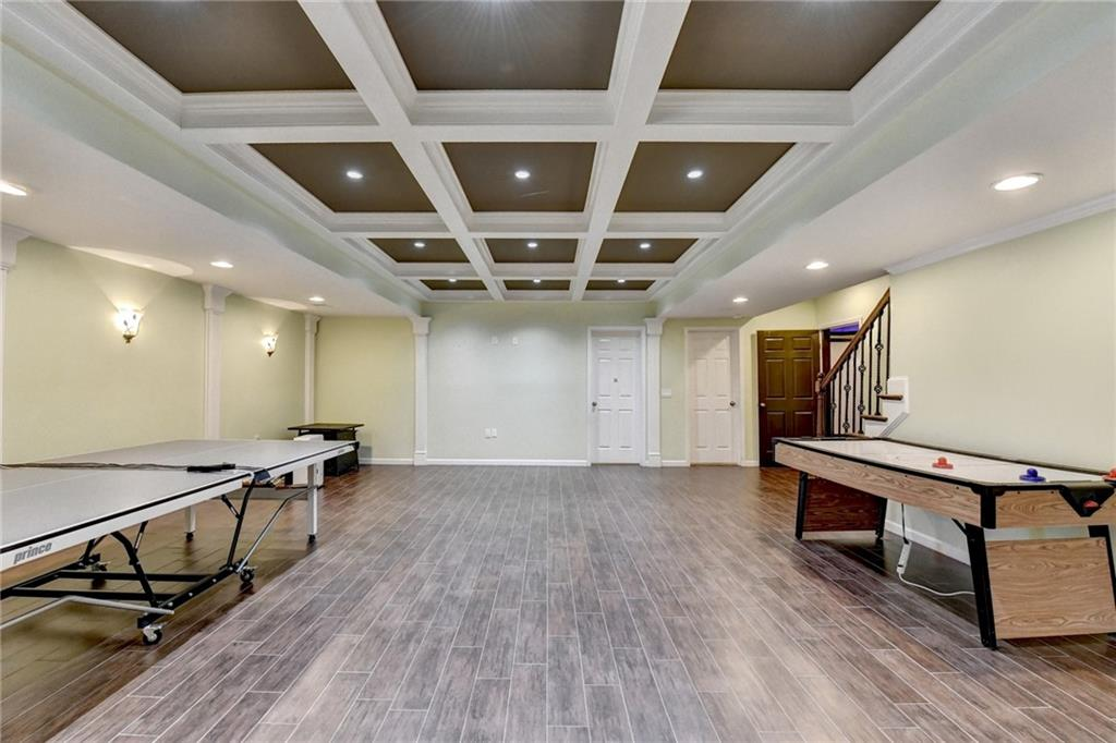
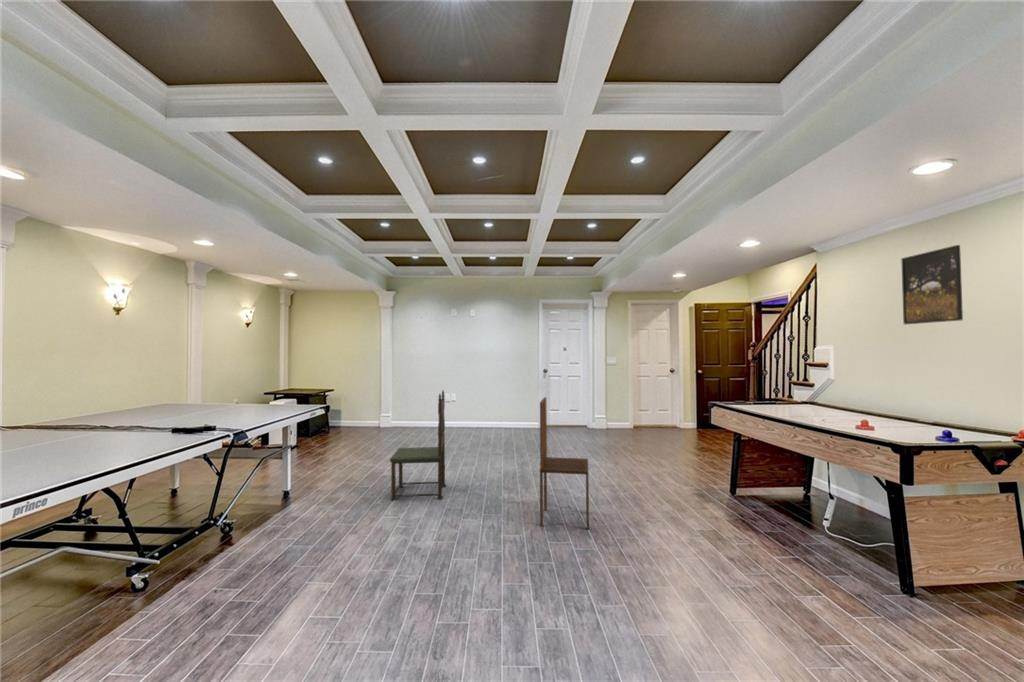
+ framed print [900,244,964,325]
+ dining chair [539,396,590,531]
+ dining chair [389,390,447,502]
